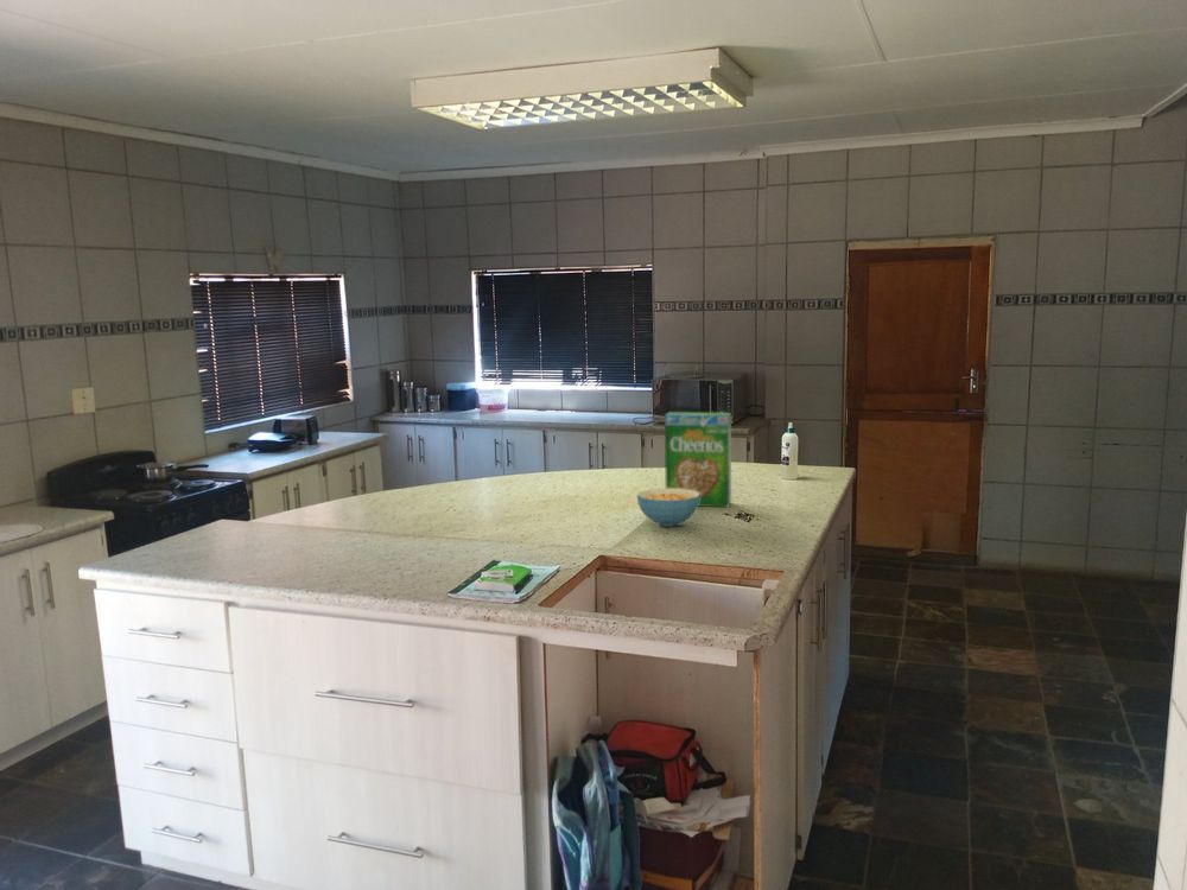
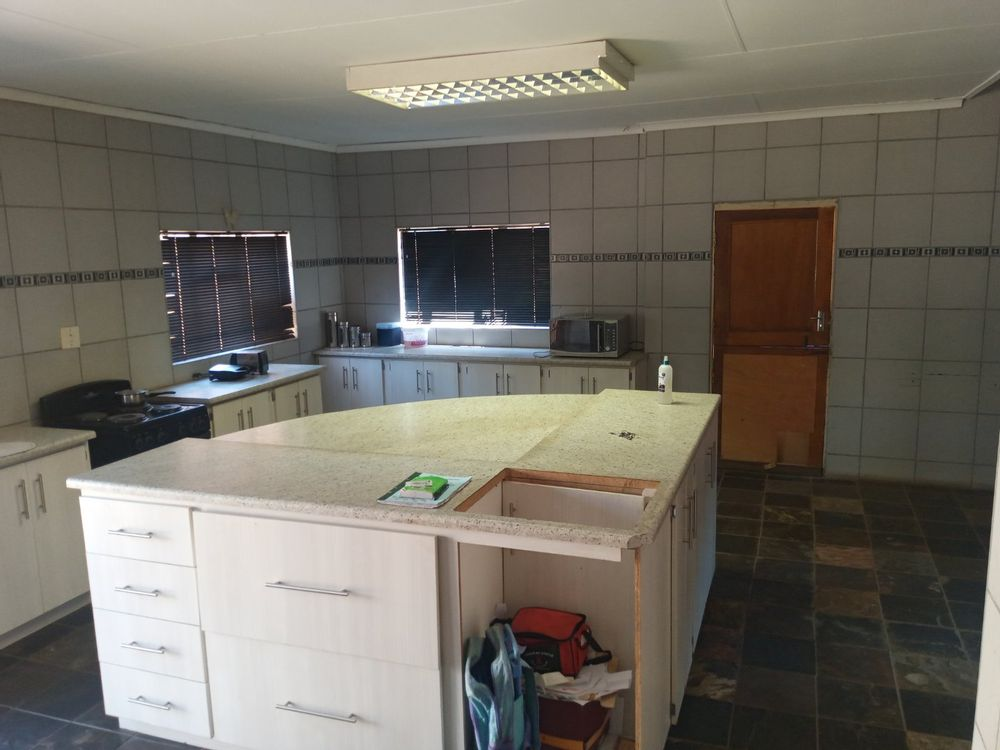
- cereal box [664,412,732,508]
- cereal bowl [636,488,700,528]
